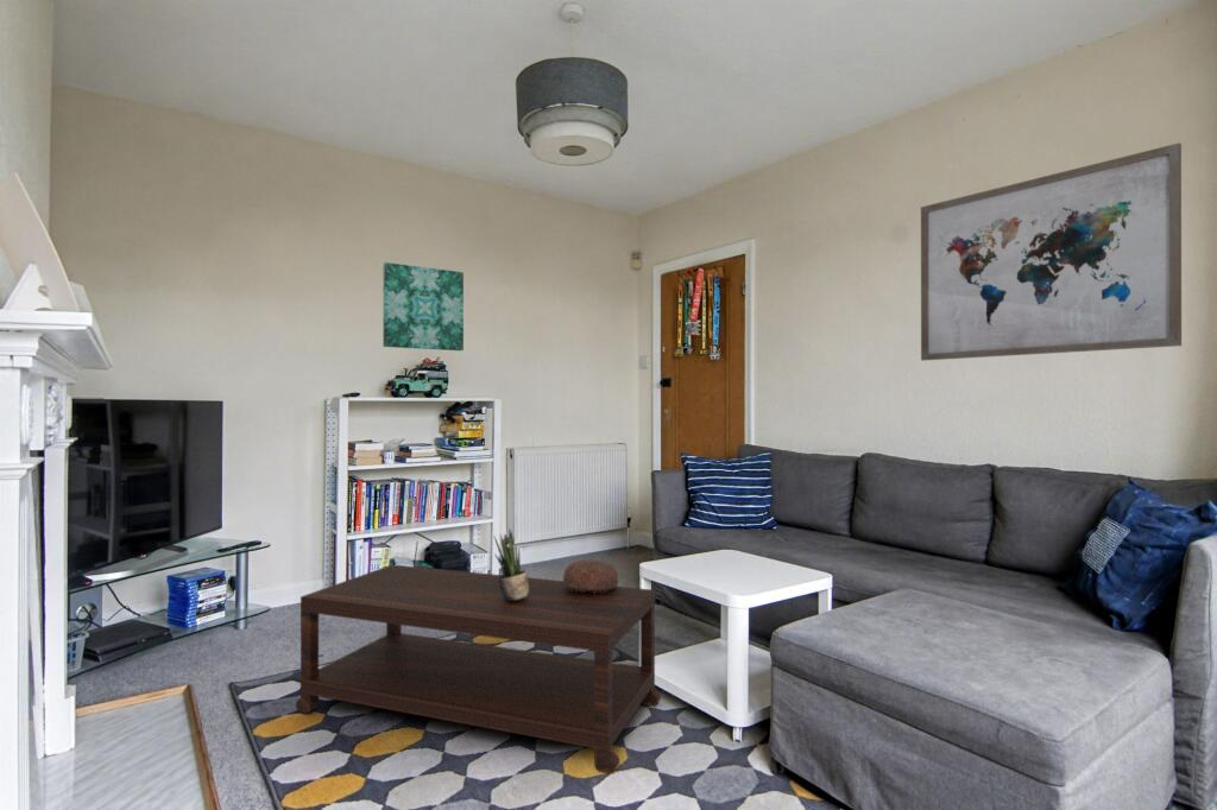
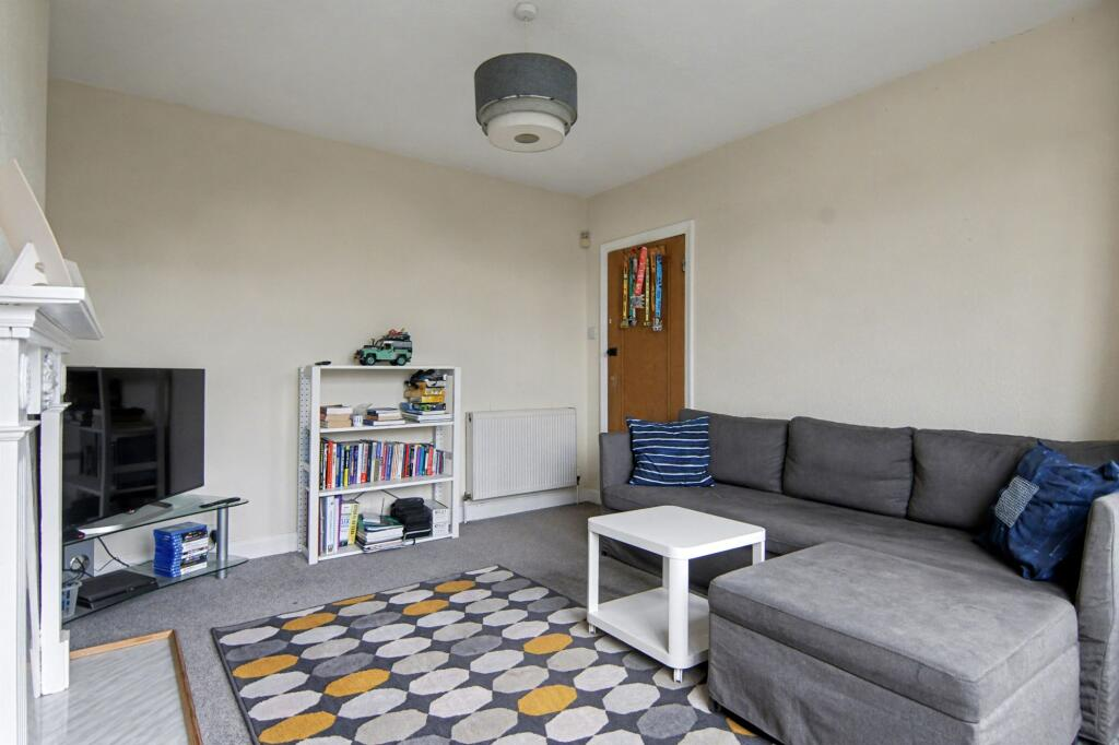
- coffee table [295,563,662,776]
- wall art [920,141,1183,362]
- decorative bowl [562,559,619,594]
- wall art [382,261,465,352]
- potted plant [492,527,529,601]
